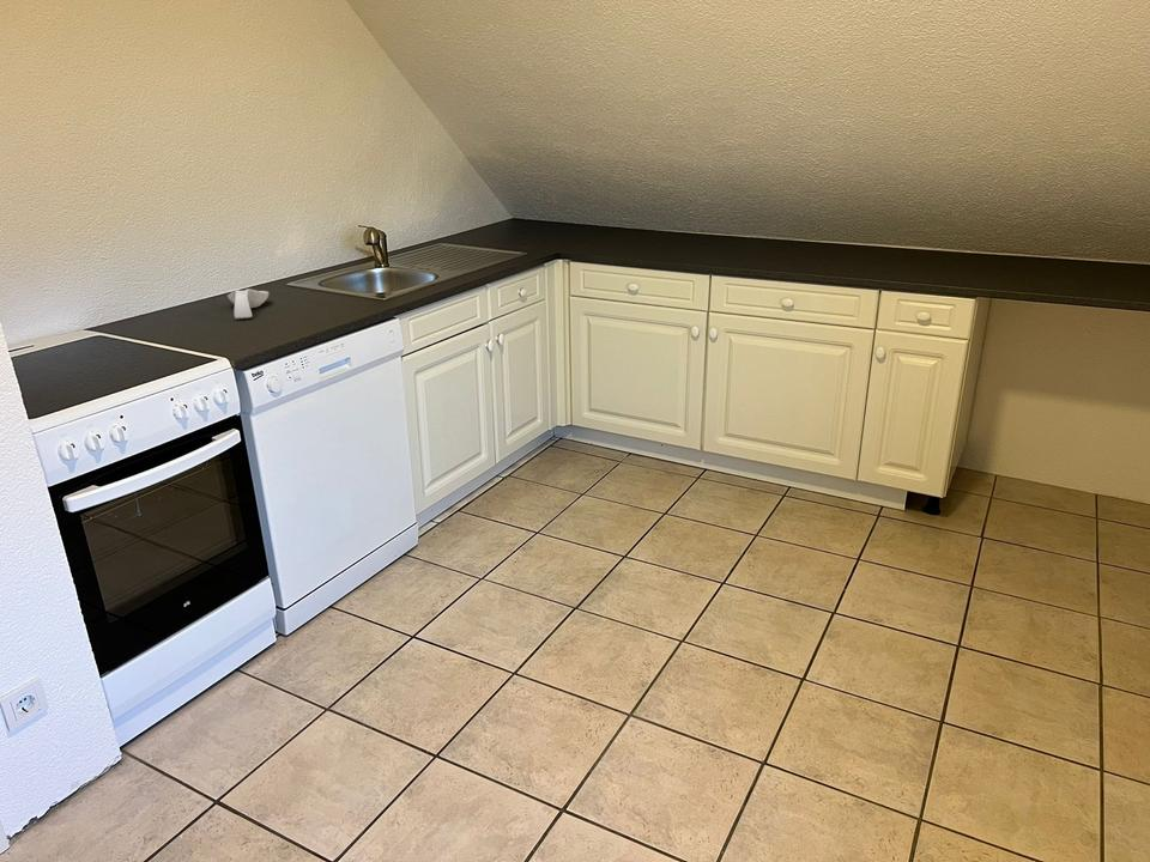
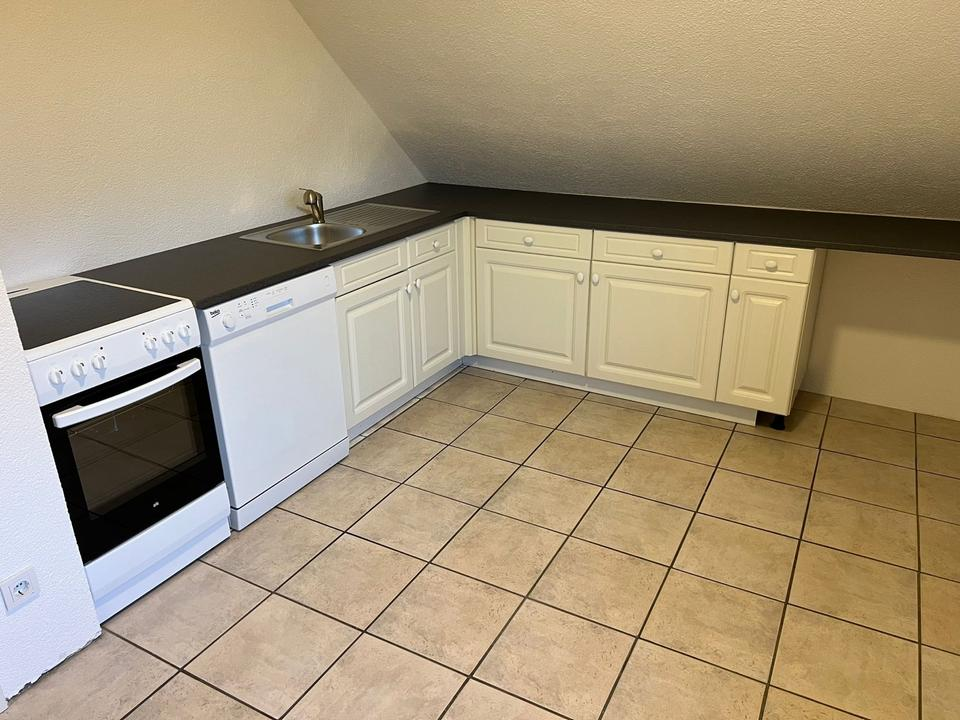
- spoon rest [226,289,270,320]
